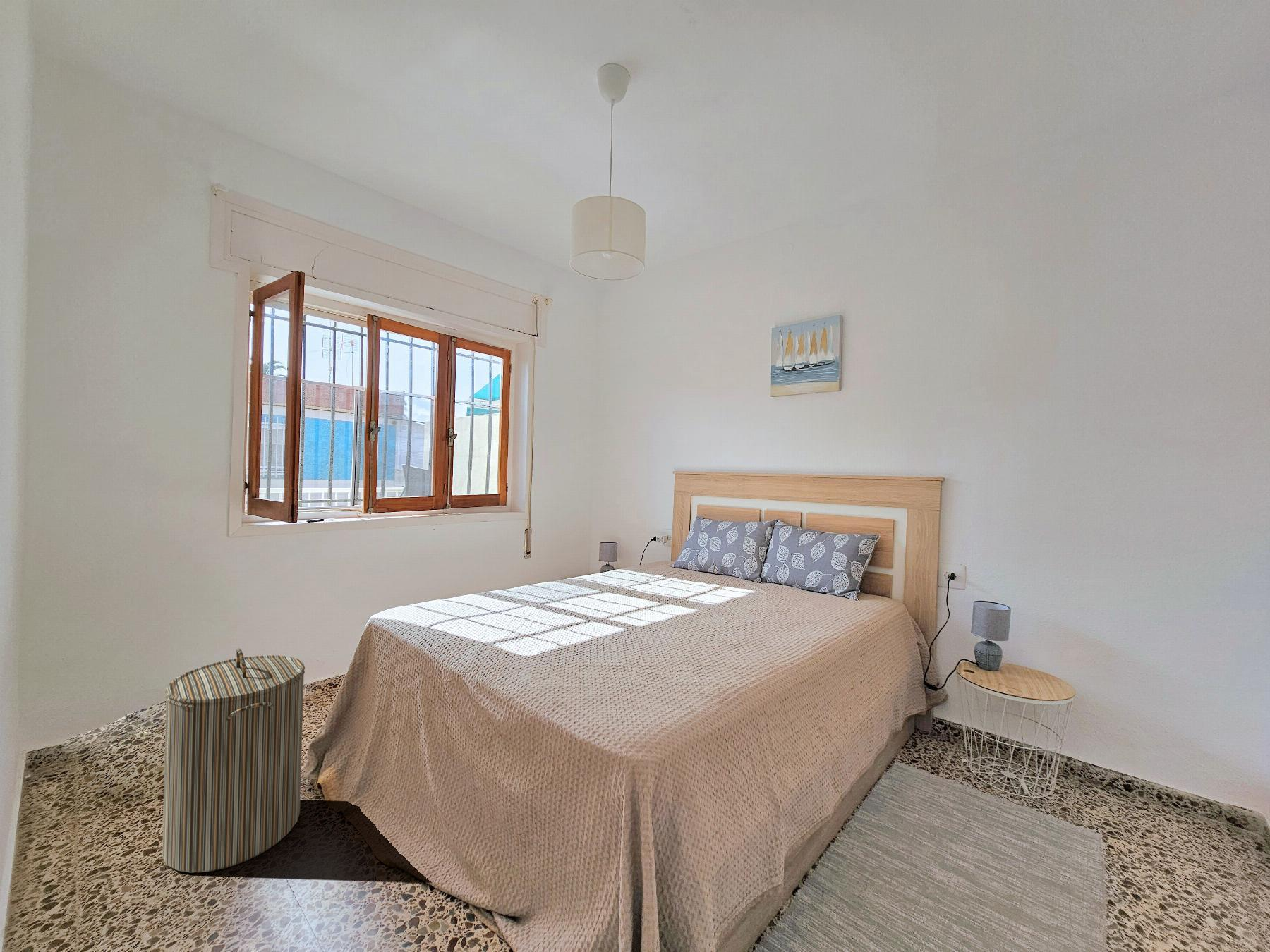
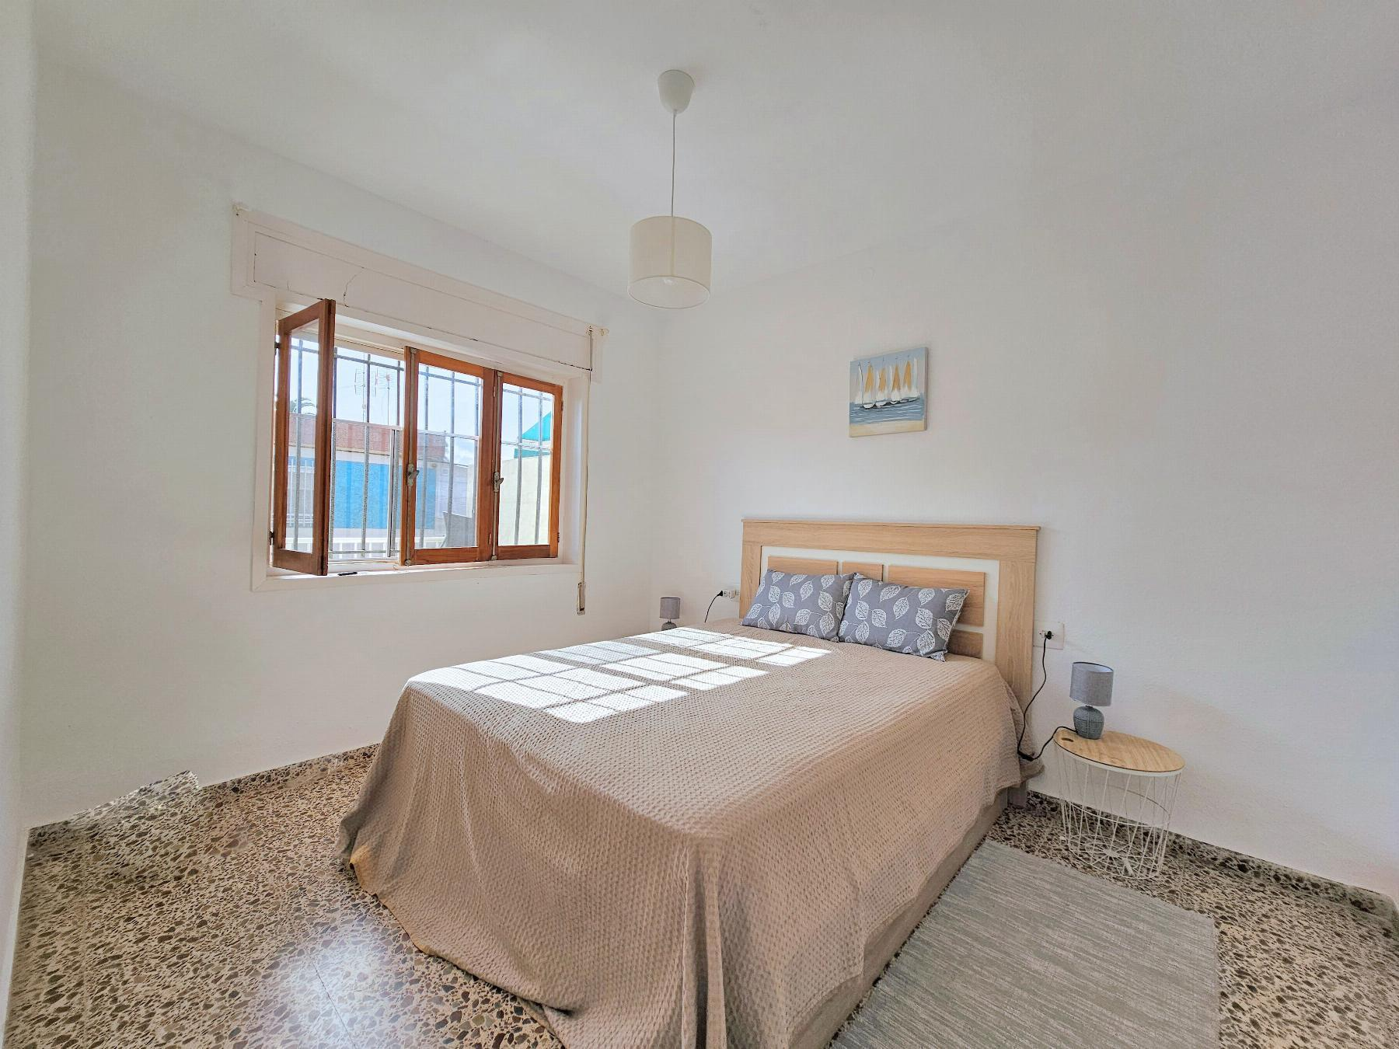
- laundry hamper [162,647,306,874]
